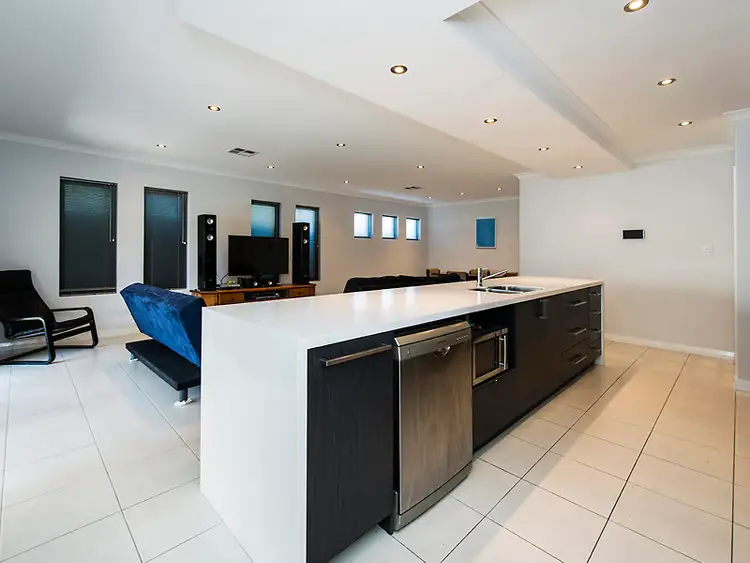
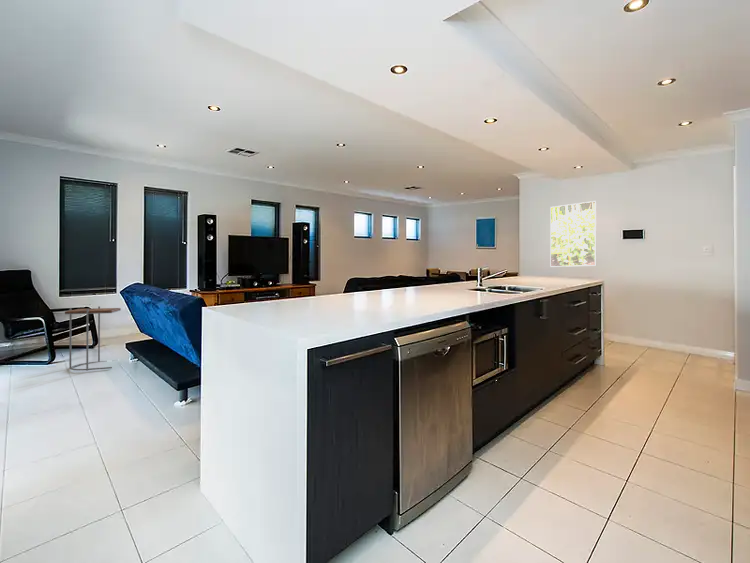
+ side table [64,305,122,372]
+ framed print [549,200,597,268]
